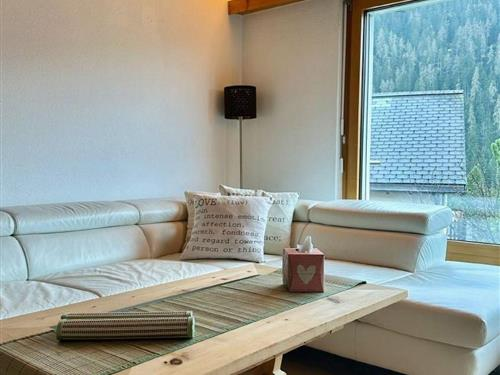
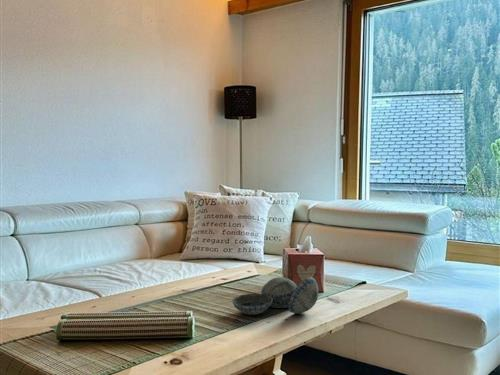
+ decorative bowl [231,276,319,316]
